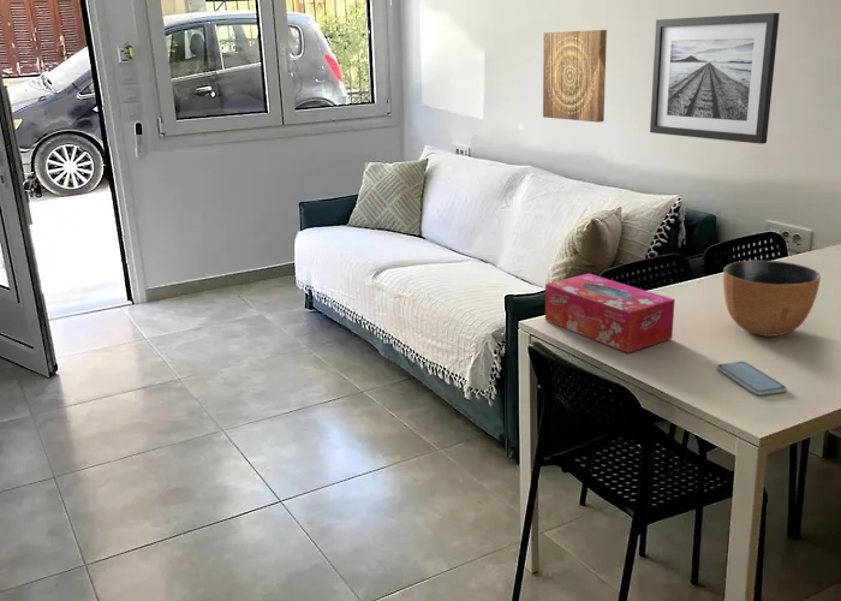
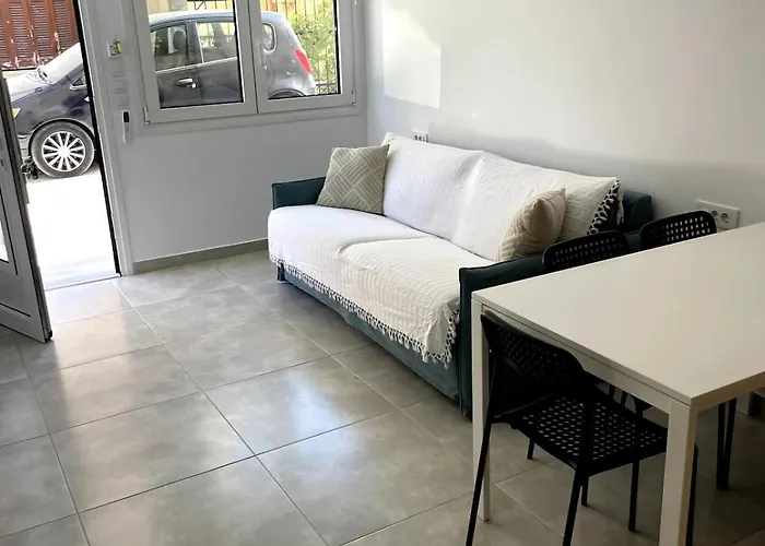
- wall art [649,12,781,145]
- bowl [722,260,822,338]
- smartphone [716,361,788,397]
- tissue box [544,273,676,353]
- wall art [542,29,608,124]
